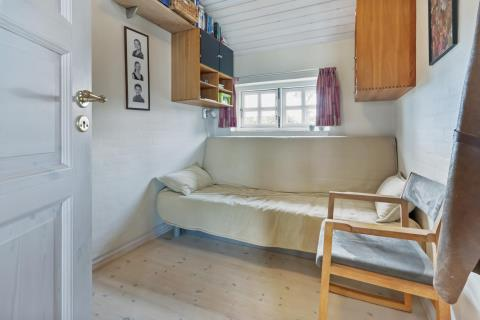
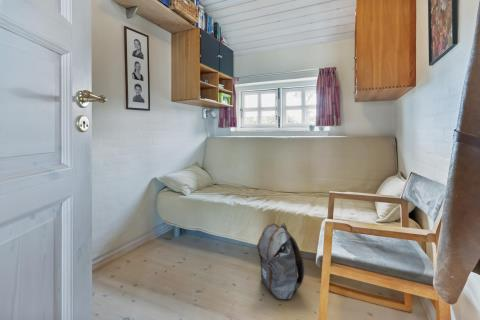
+ backpack [255,222,305,300]
